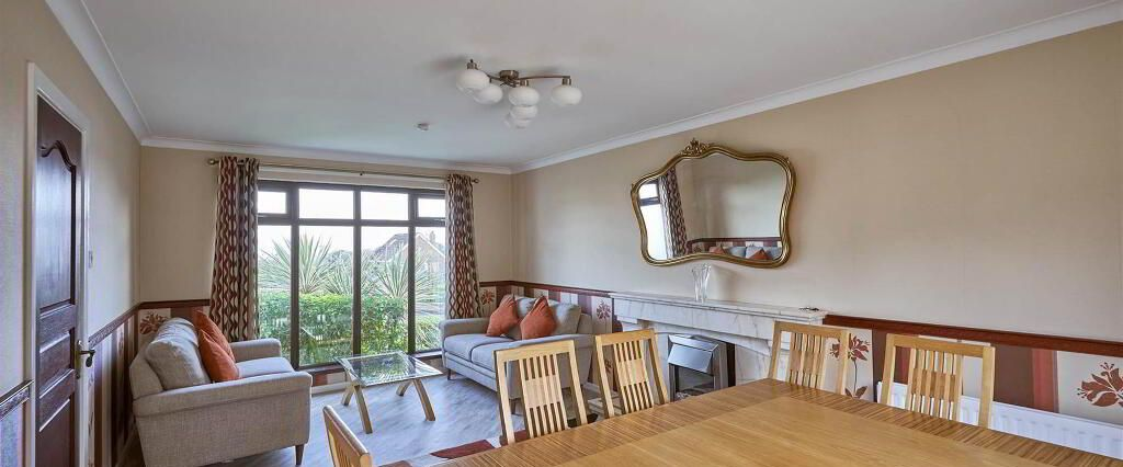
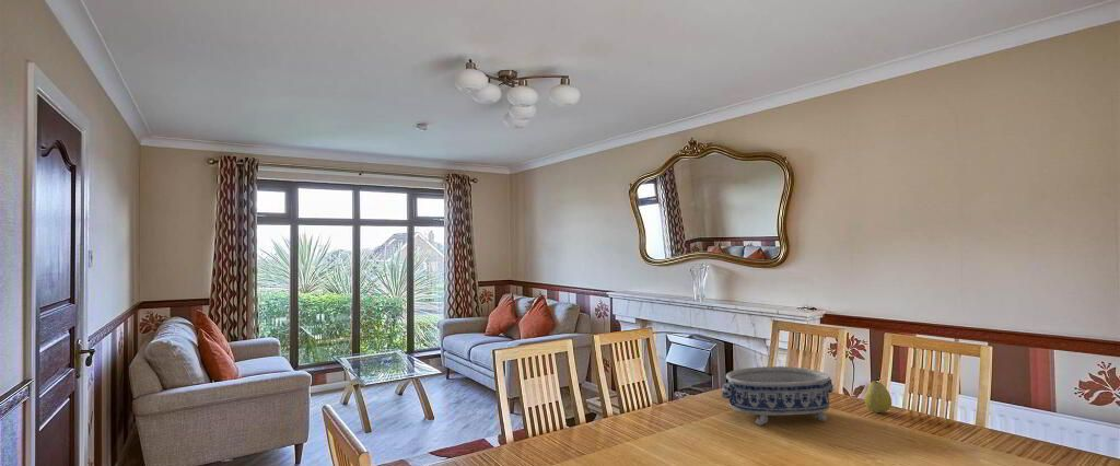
+ fruit [863,378,892,413]
+ decorative bowl [721,365,835,427]
